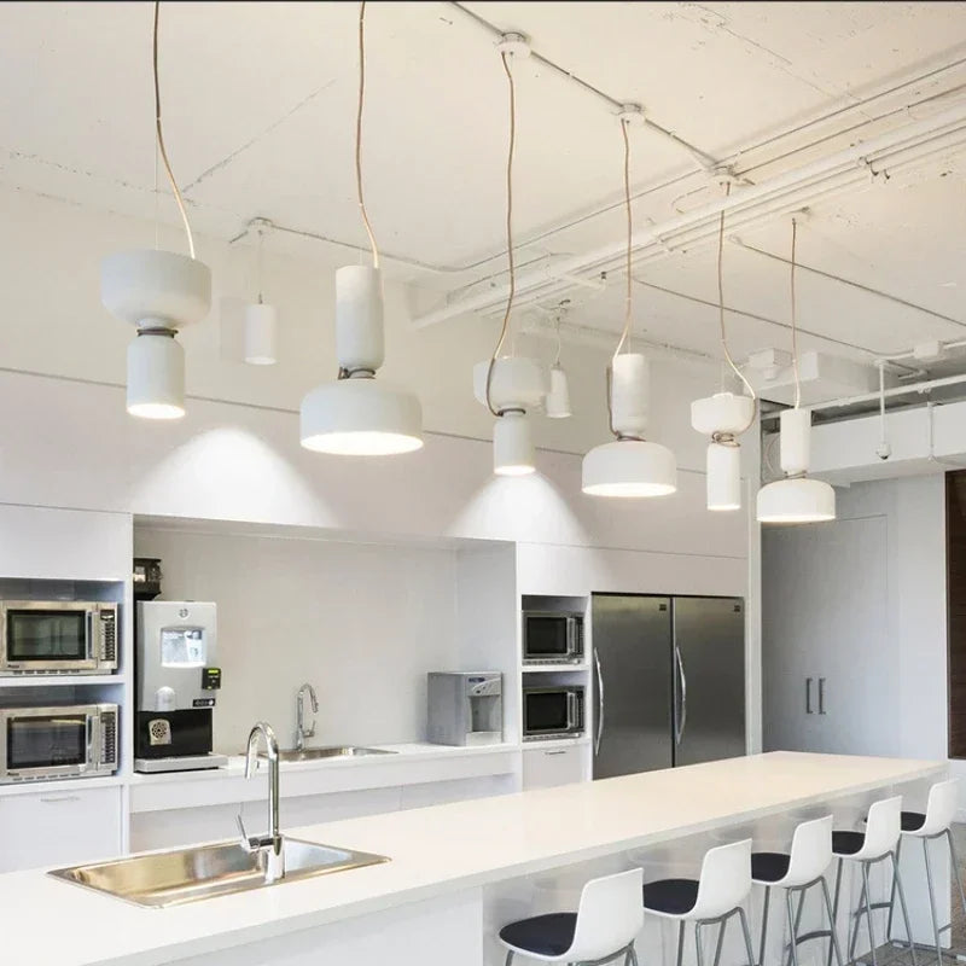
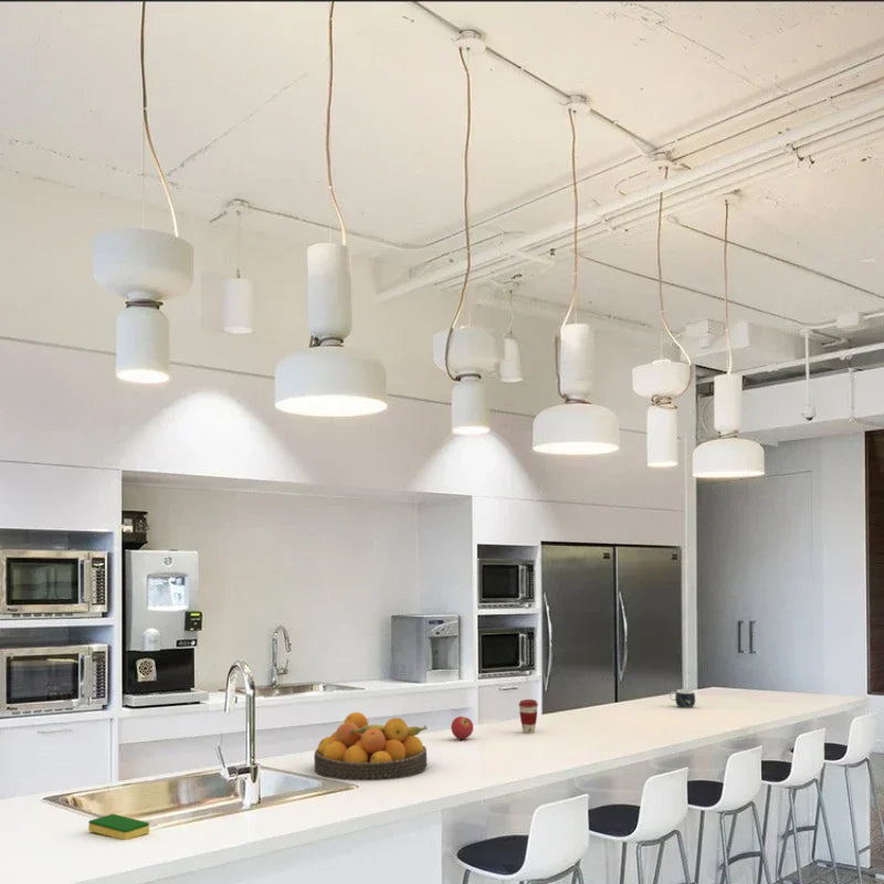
+ mug [669,688,696,709]
+ fruit [450,715,474,740]
+ dish sponge [87,813,150,841]
+ fruit bowl [313,712,429,781]
+ coffee cup [517,698,539,735]
